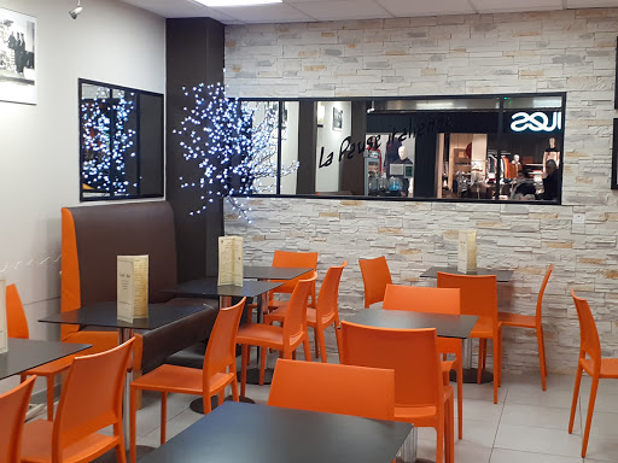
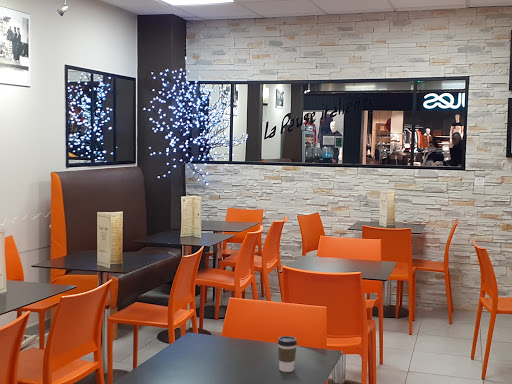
+ coffee cup [277,335,298,373]
